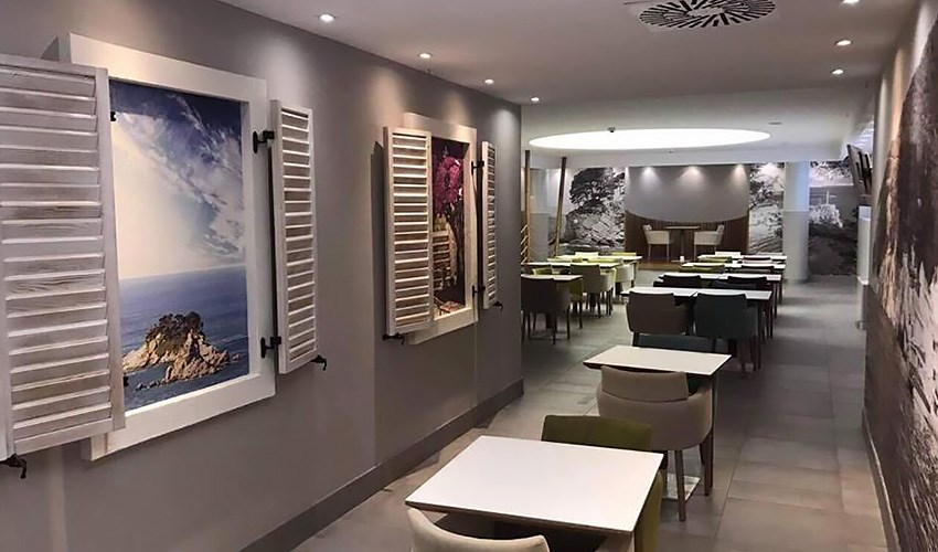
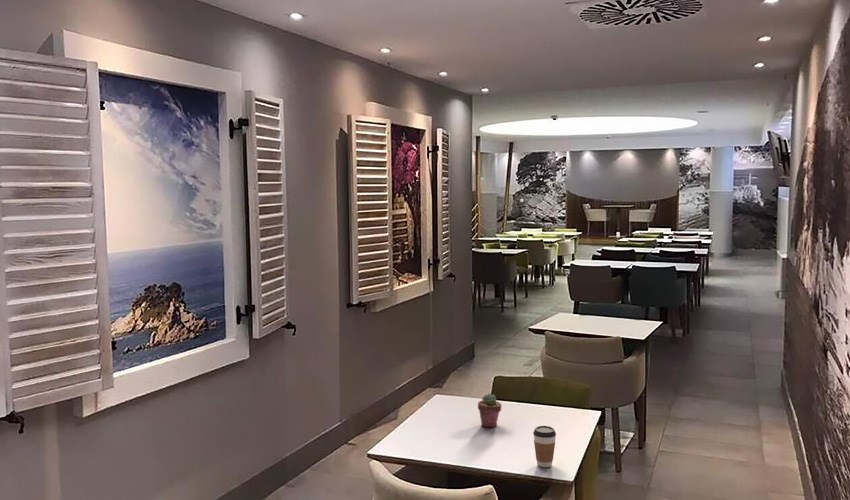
+ potted succulent [477,393,503,428]
+ coffee cup [532,425,557,468]
